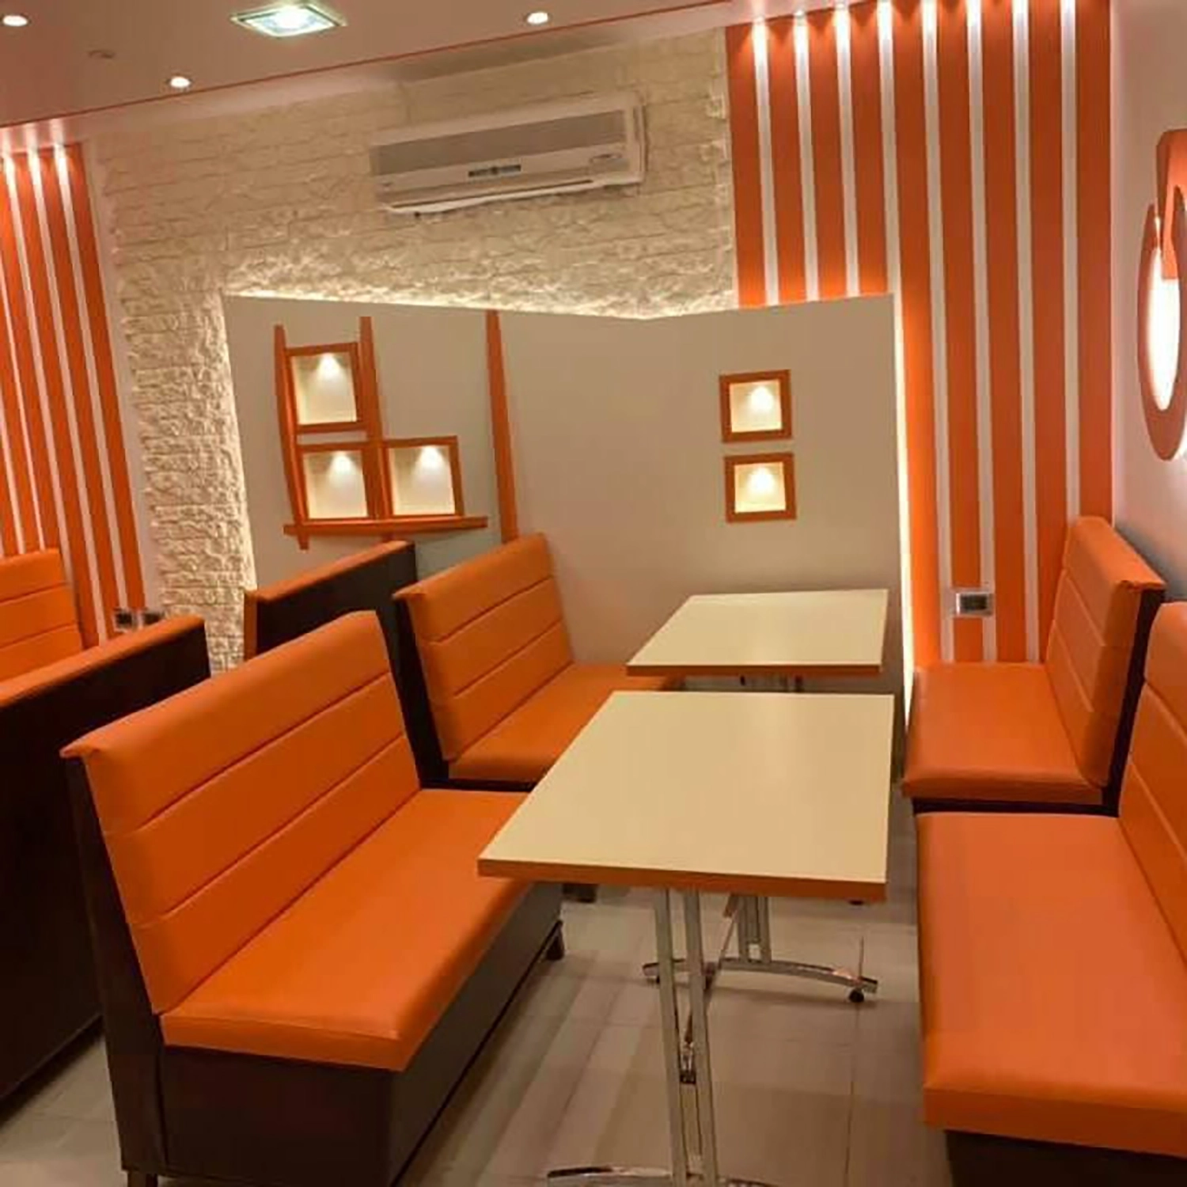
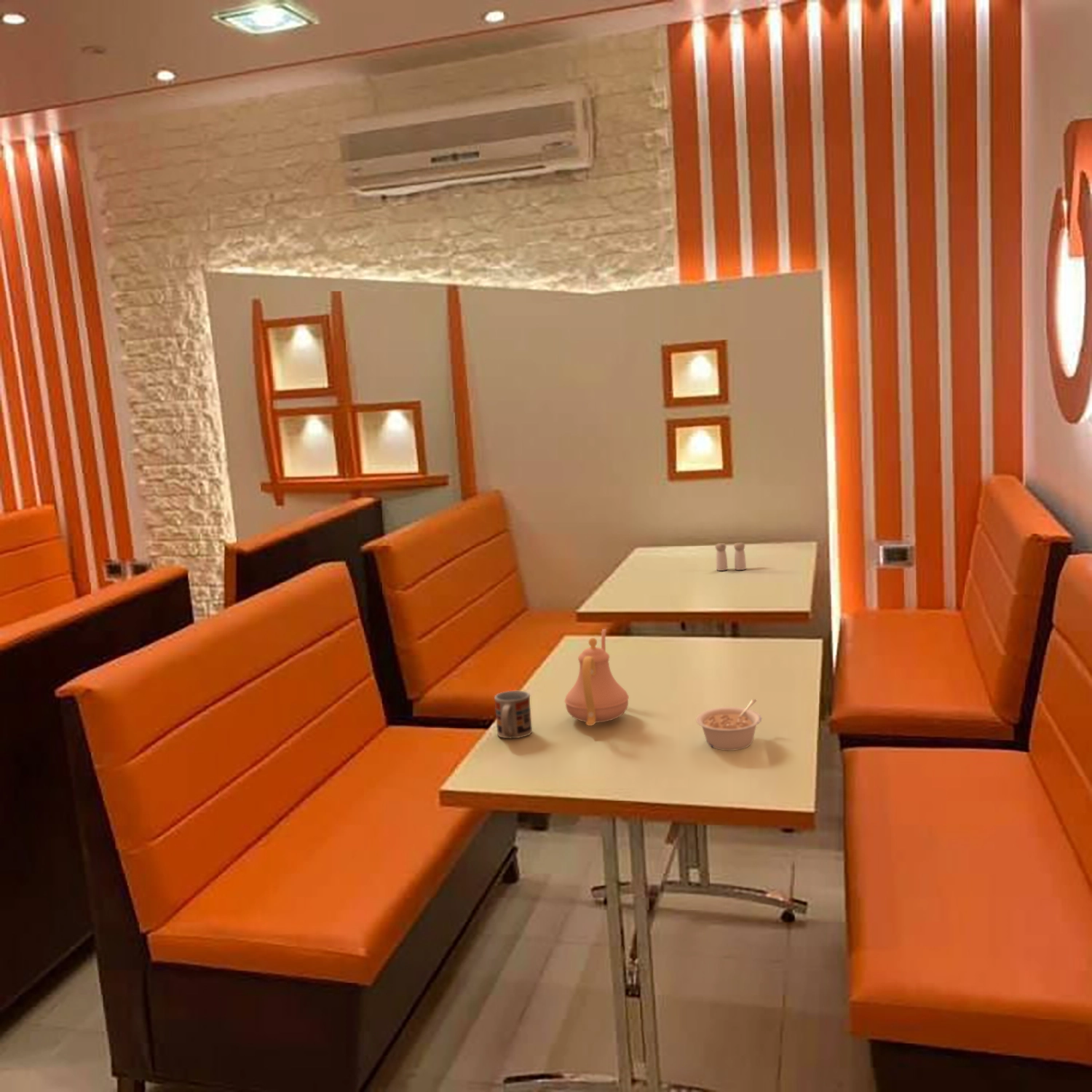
+ legume [695,699,762,751]
+ salt and pepper shaker [714,542,747,571]
+ teapot [563,628,630,727]
+ cup [494,690,533,740]
